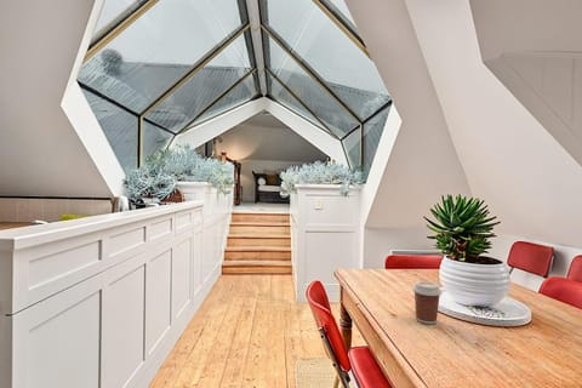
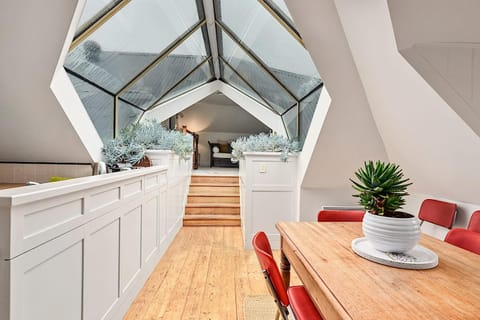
- coffee cup [411,280,443,325]
